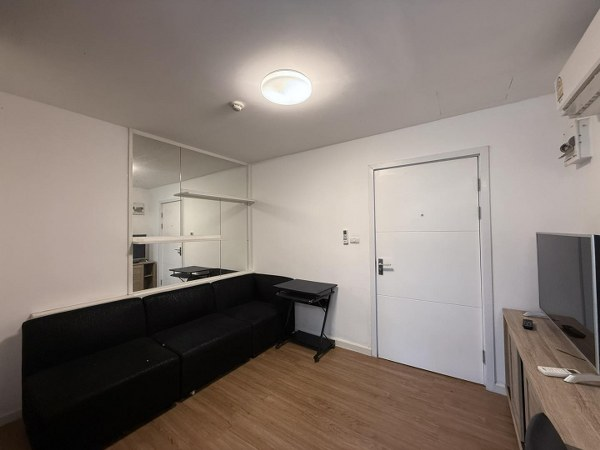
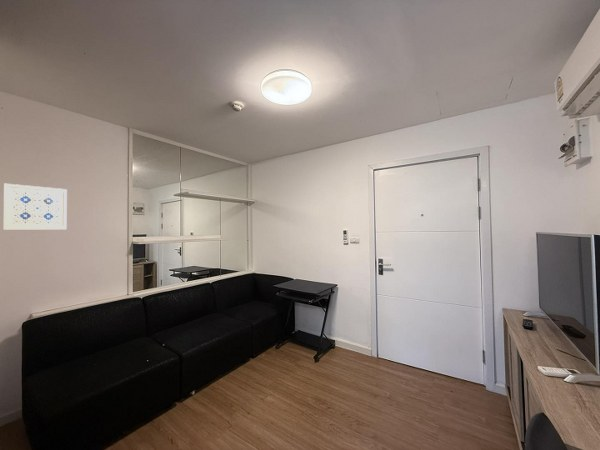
+ wall art [2,182,68,230]
